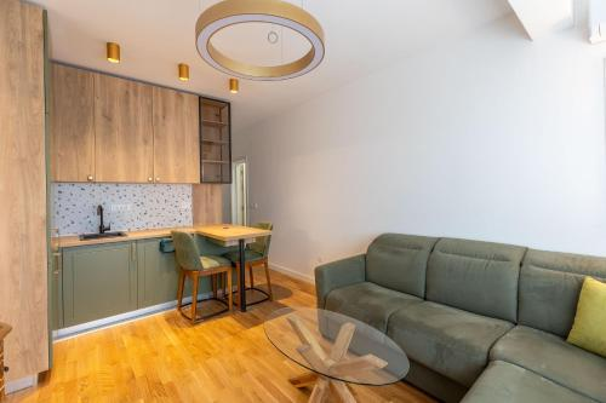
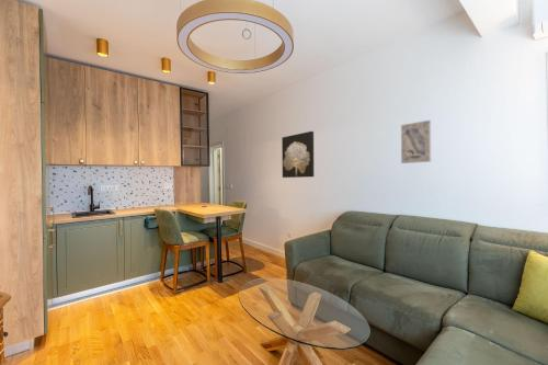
+ wall art [400,119,432,164]
+ wall art [281,130,315,179]
